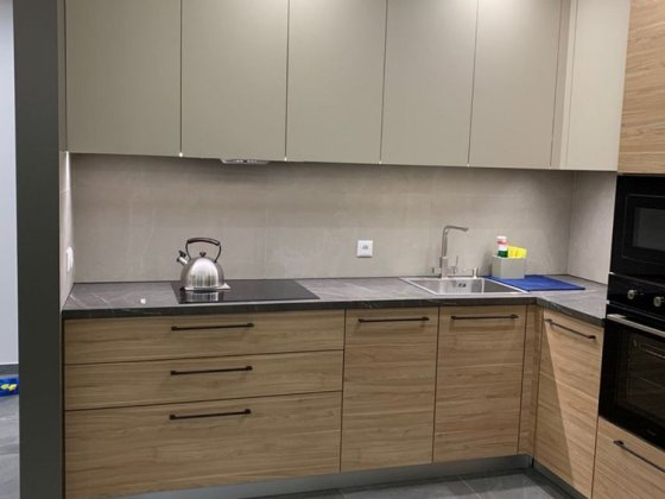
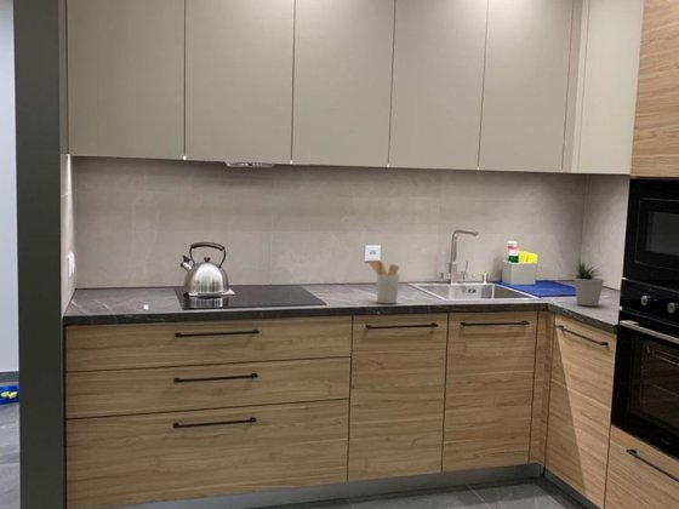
+ utensil holder [367,259,400,304]
+ potted plant [570,258,605,307]
